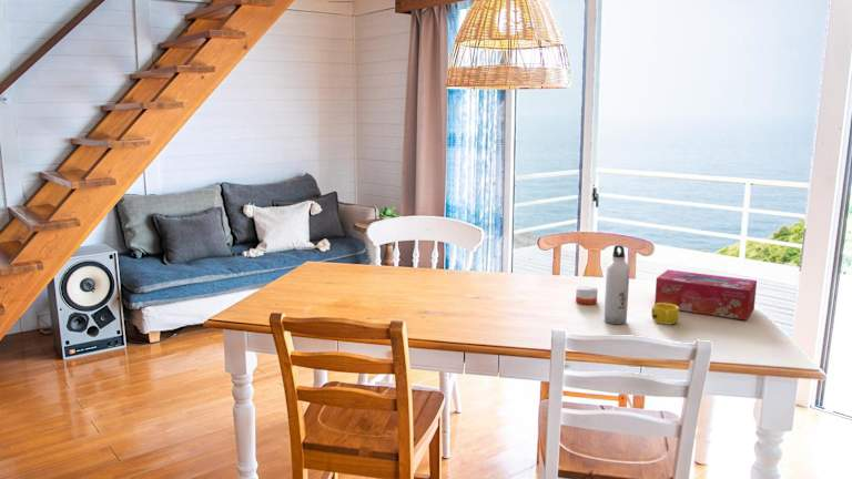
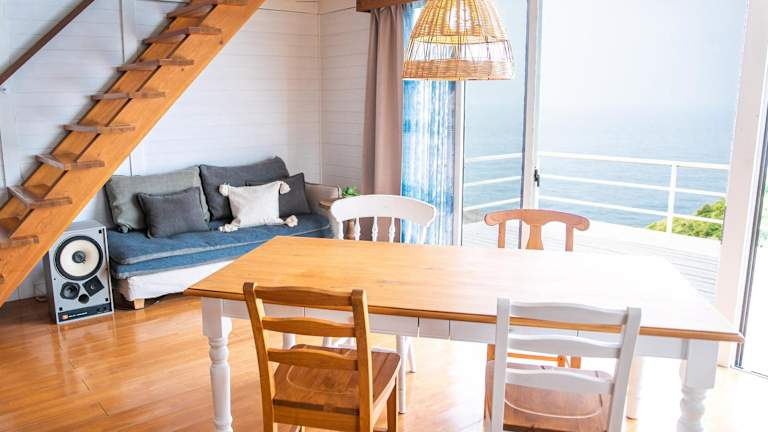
- tissue box [653,268,758,322]
- candle [575,279,599,306]
- cup [650,303,680,326]
- water bottle [604,244,630,326]
